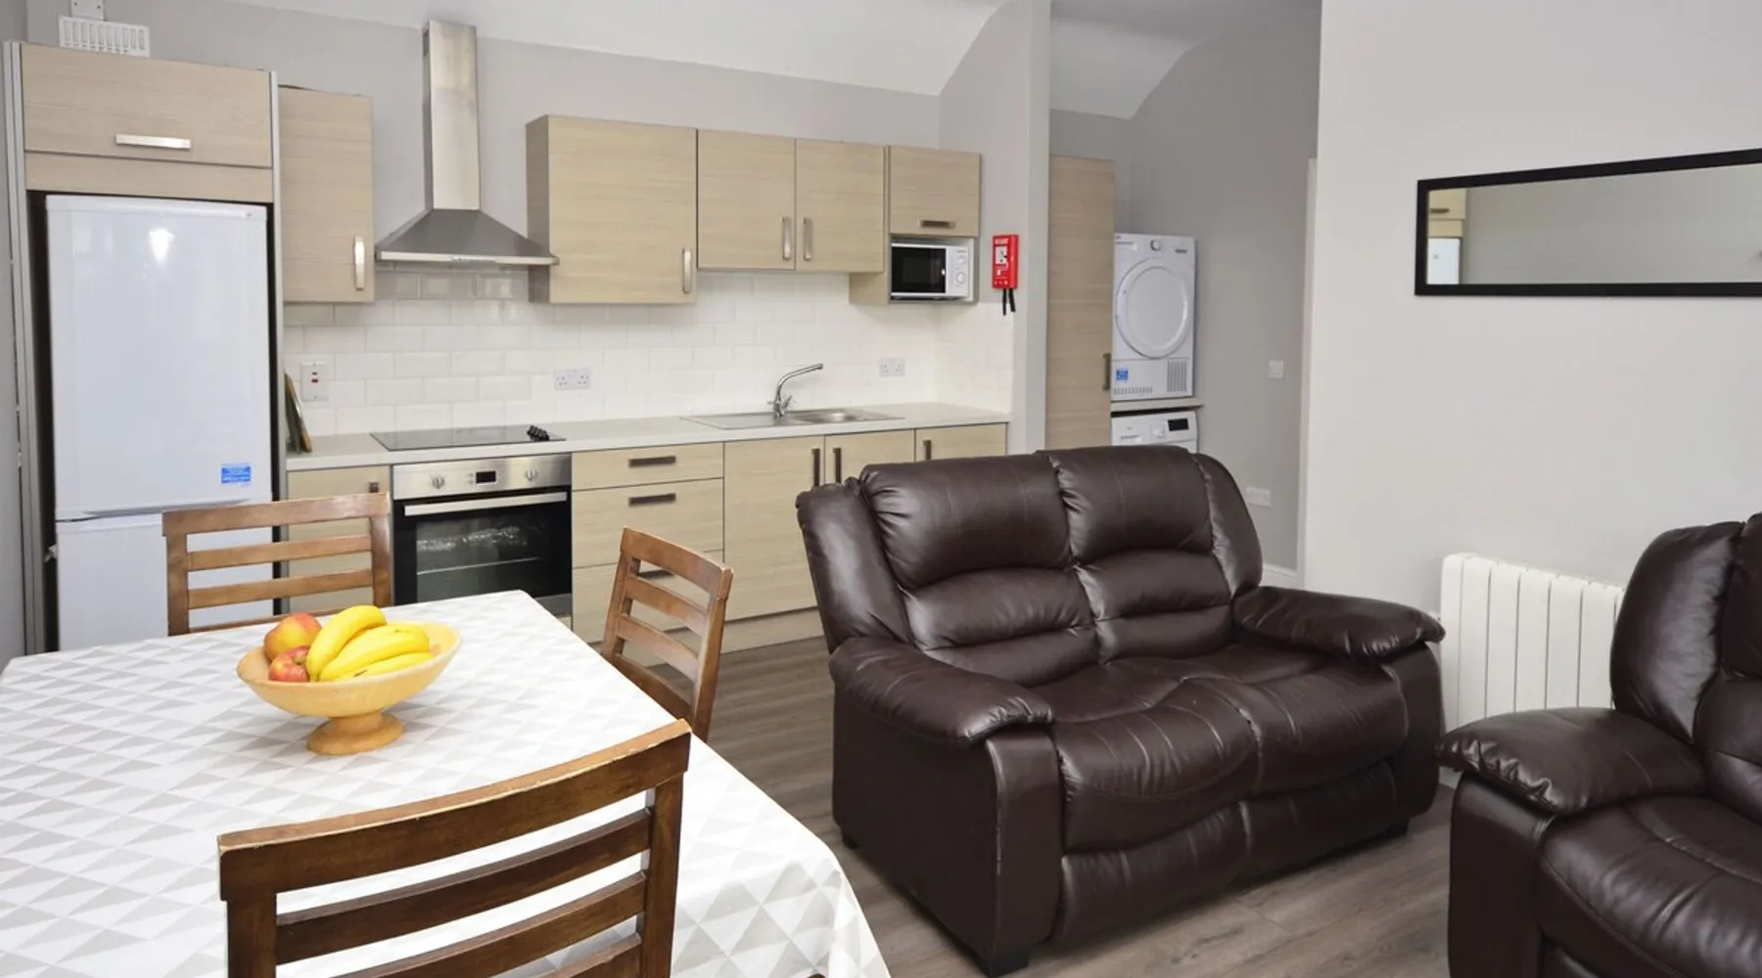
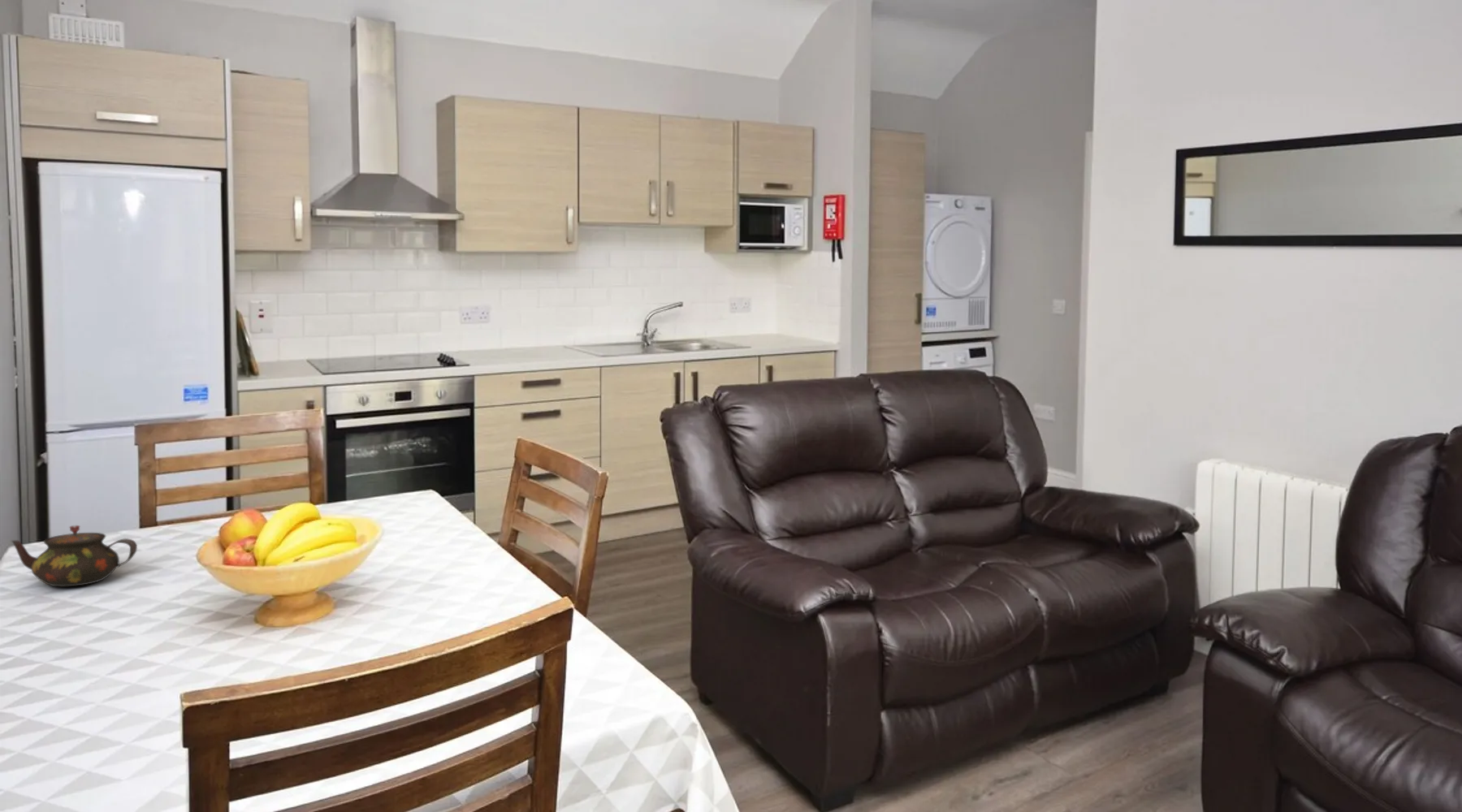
+ teapot [10,525,138,587]
